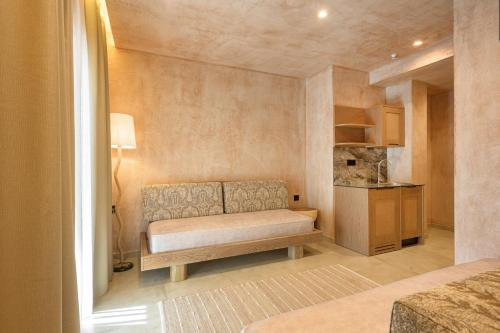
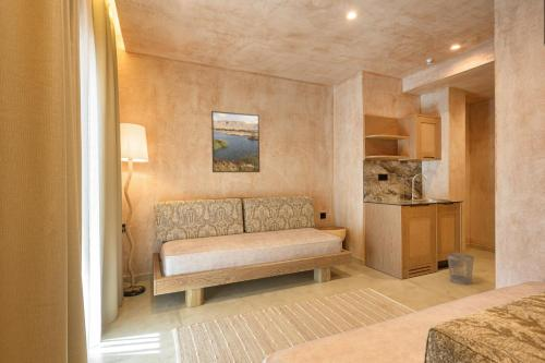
+ wastebasket [447,252,475,286]
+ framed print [210,110,261,173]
